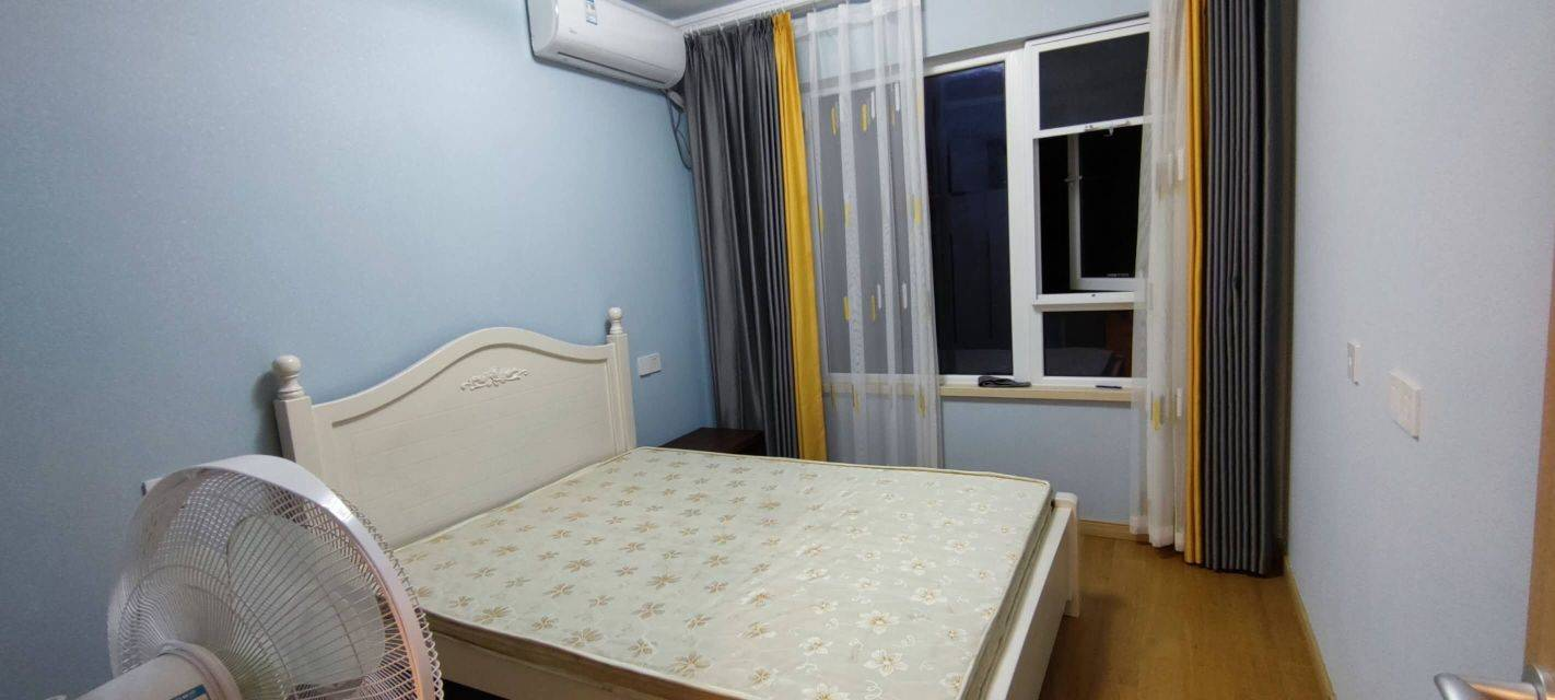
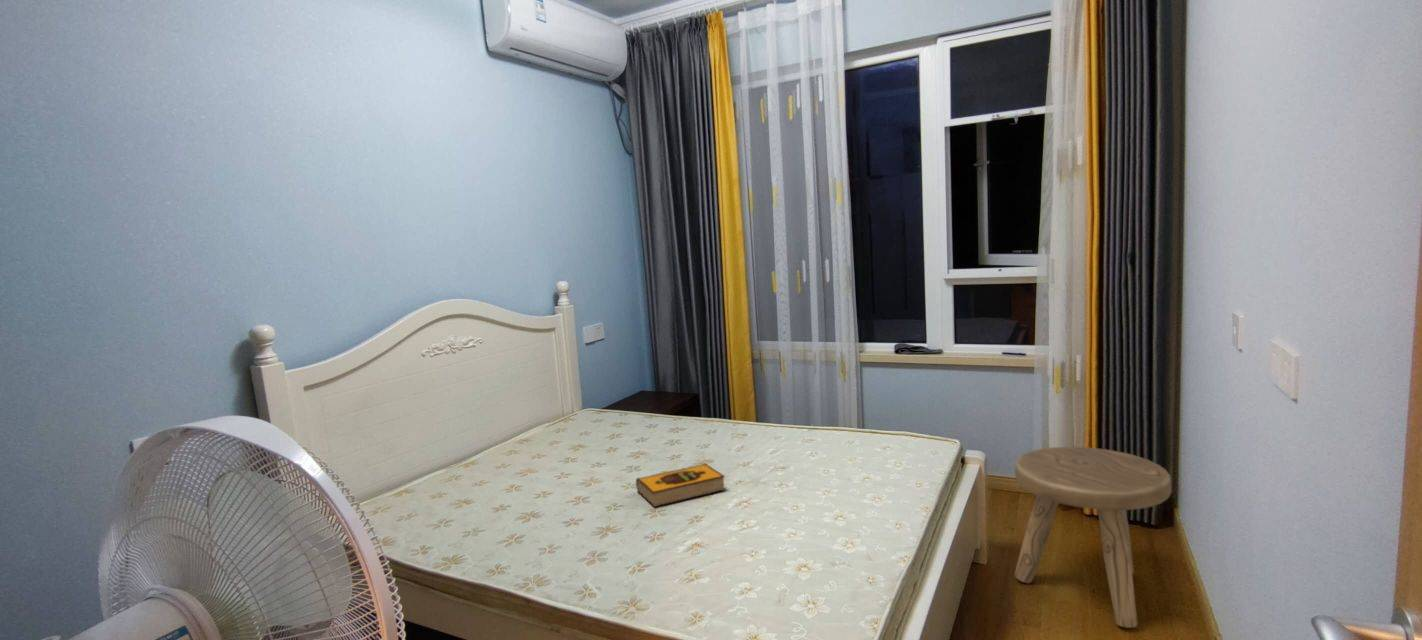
+ stool [1014,446,1172,629]
+ hardback book [635,462,727,508]
